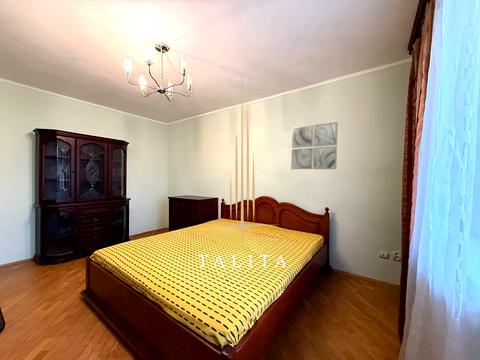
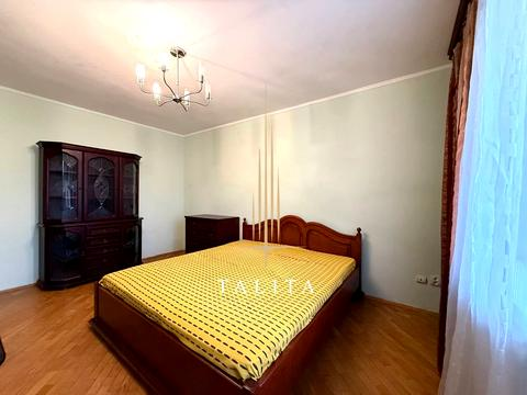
- wall art [290,121,339,170]
